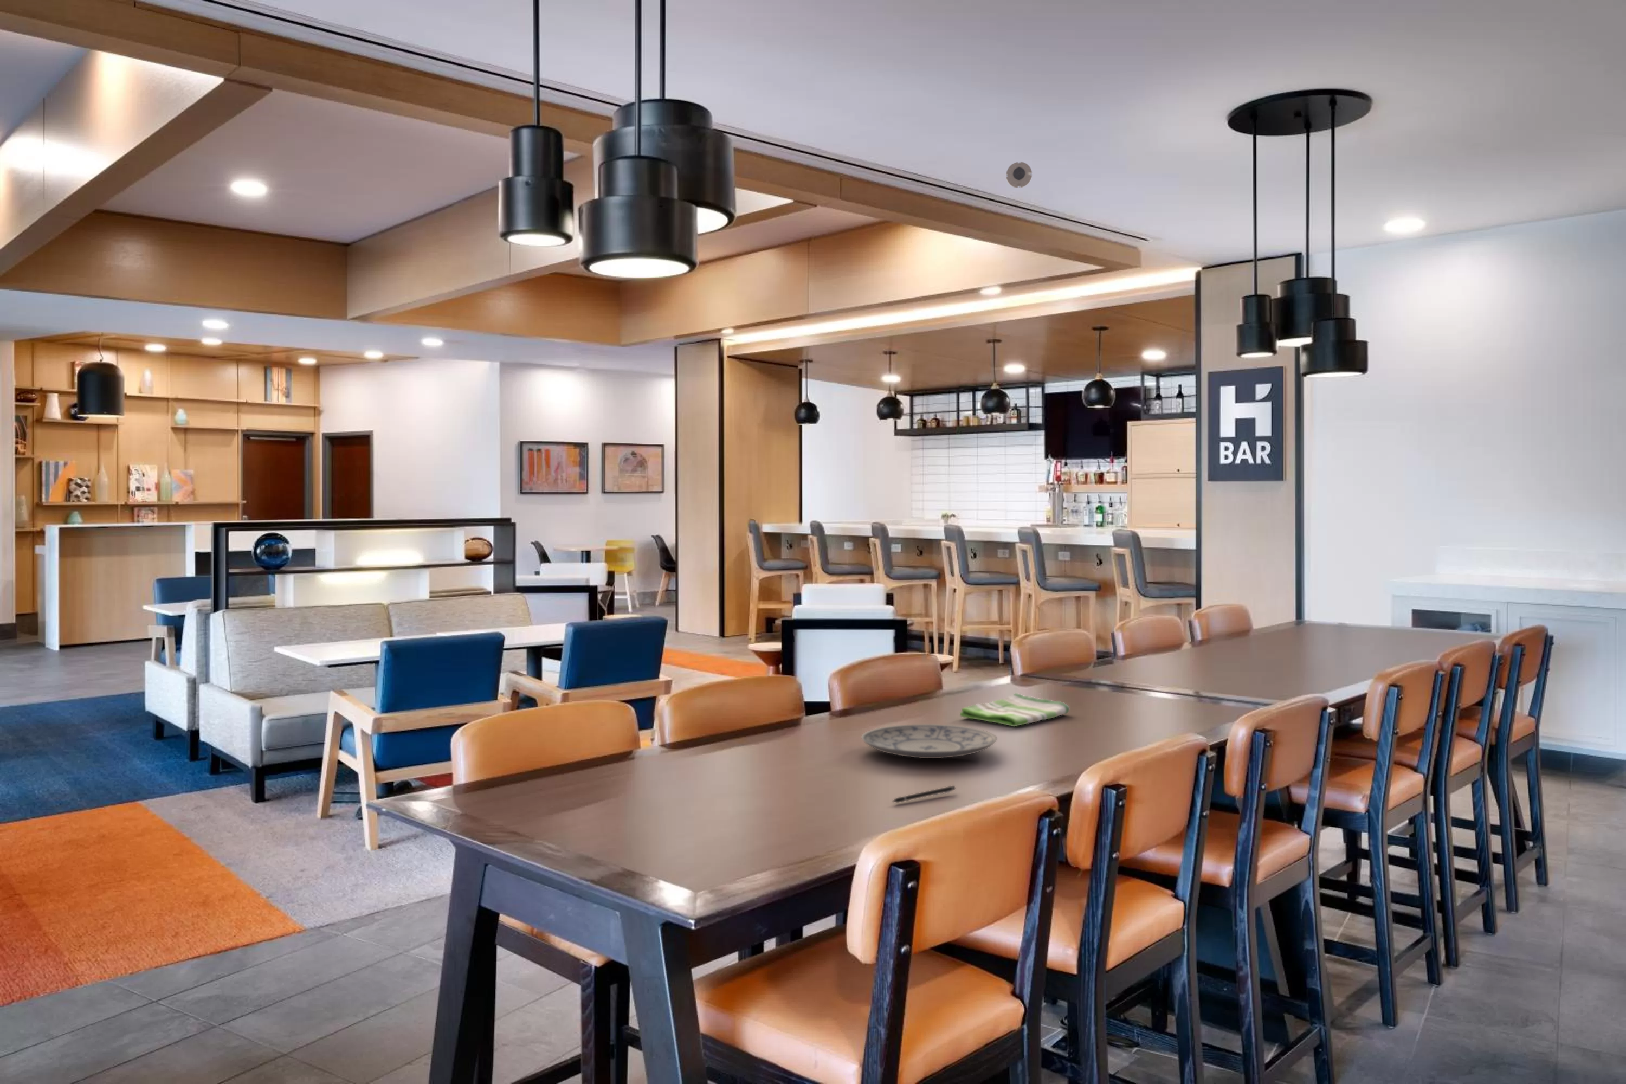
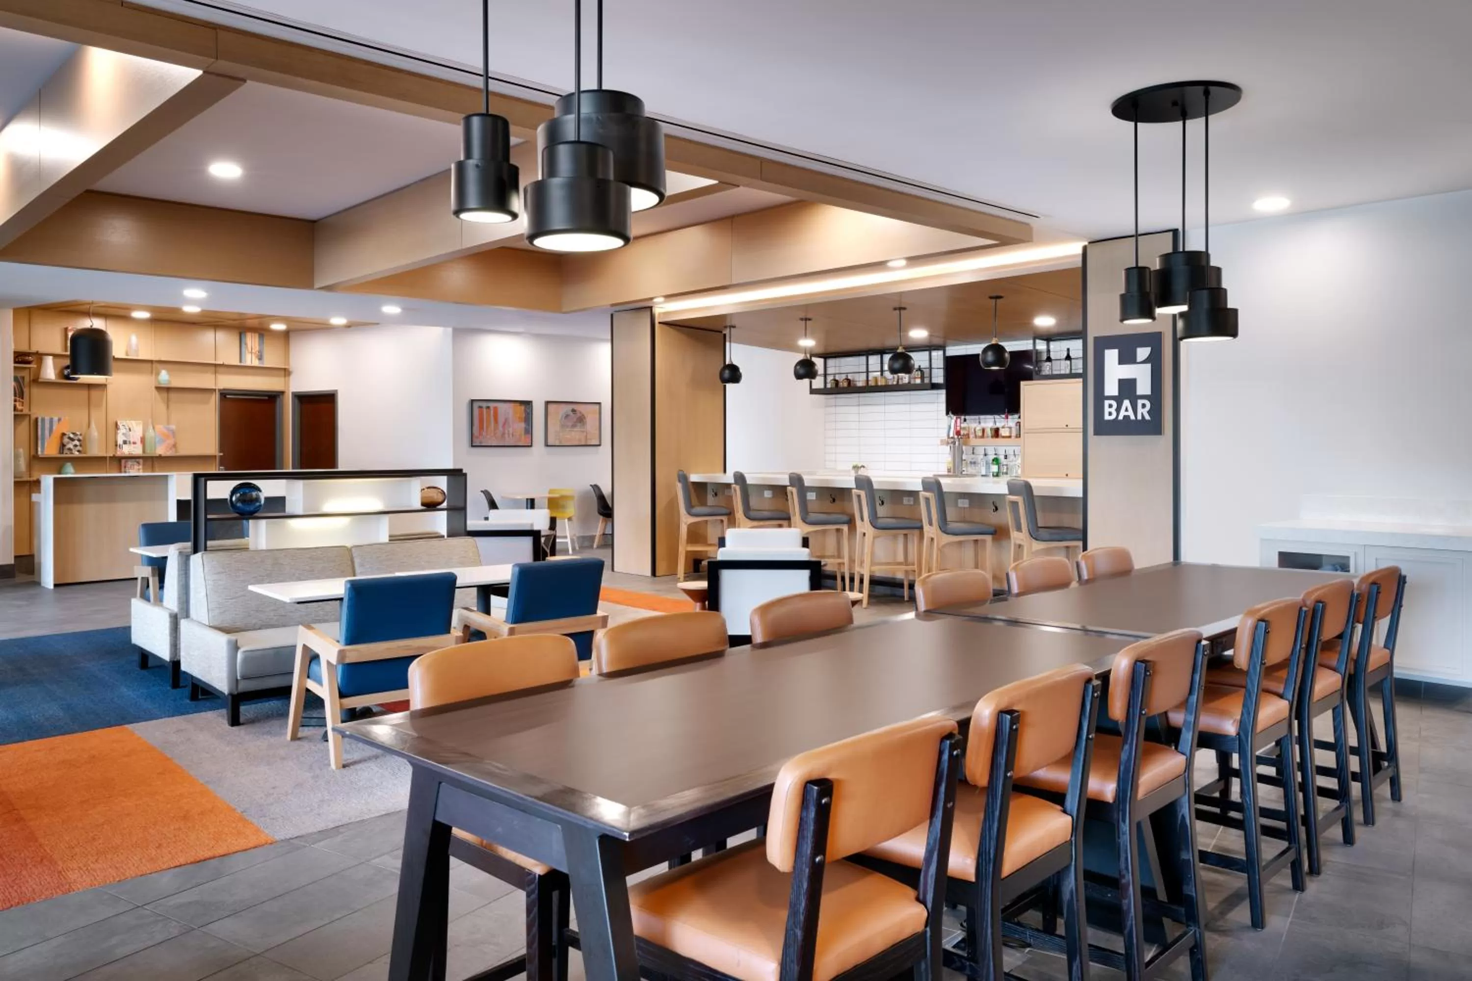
- pen [892,785,956,803]
- plate [860,723,997,759]
- smoke detector [1005,162,1032,189]
- dish towel [959,693,1071,727]
